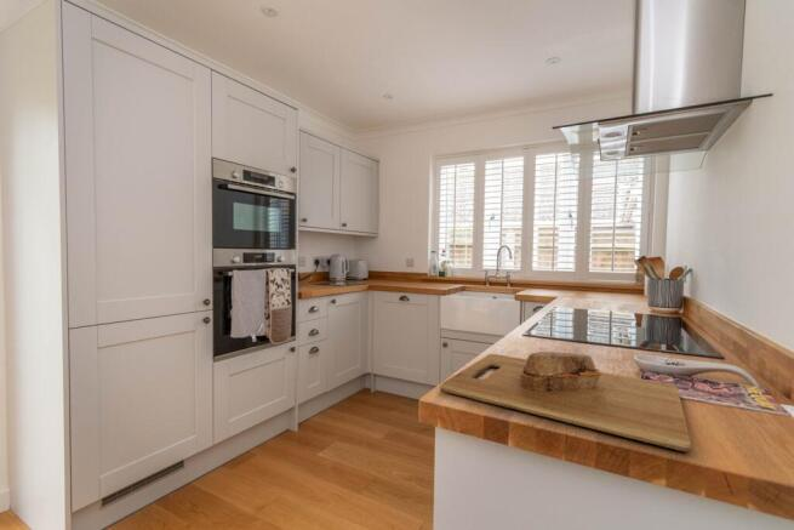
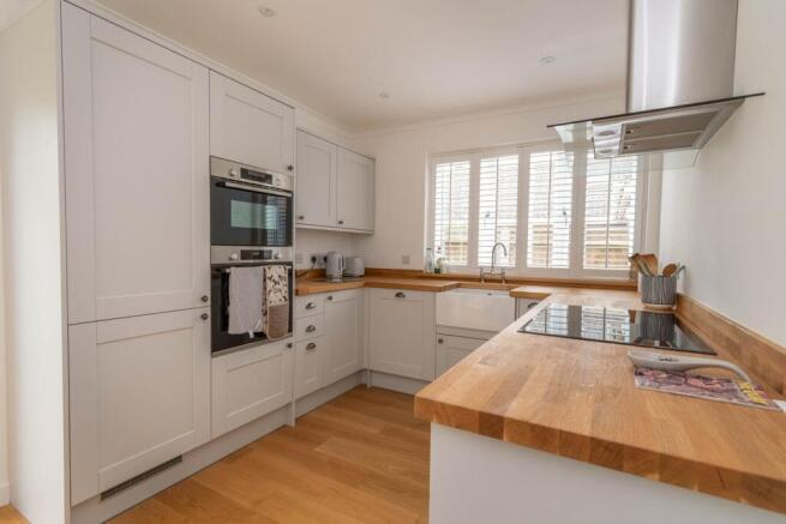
- cutting board [439,351,692,452]
